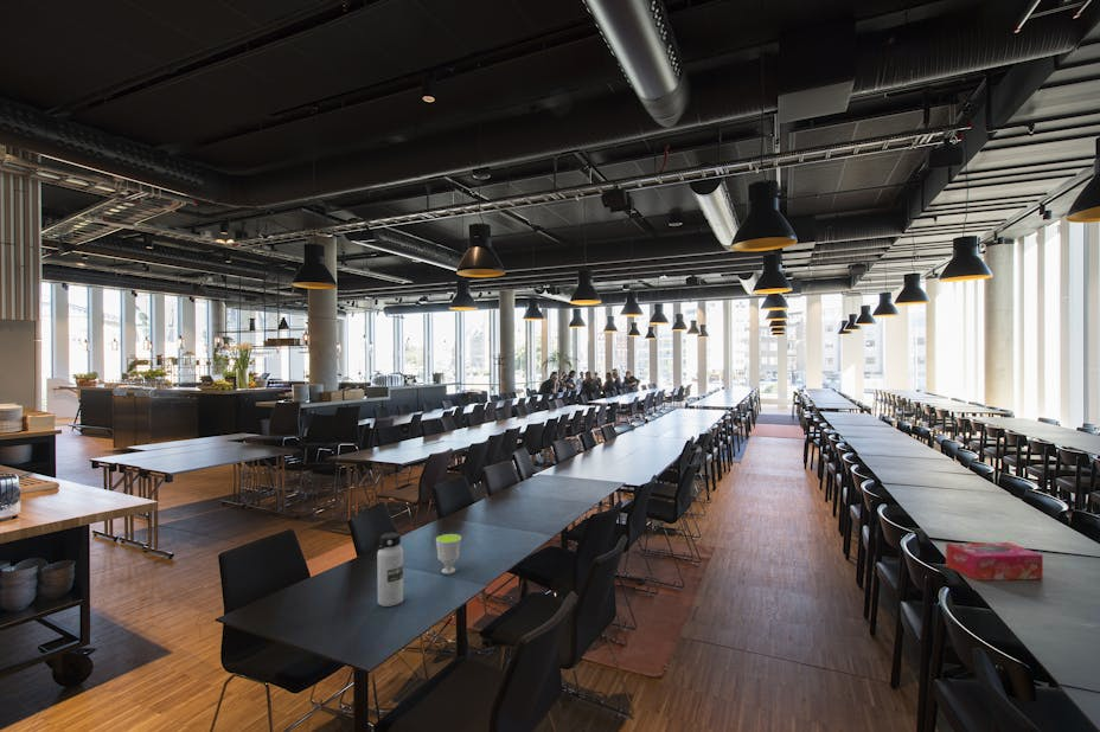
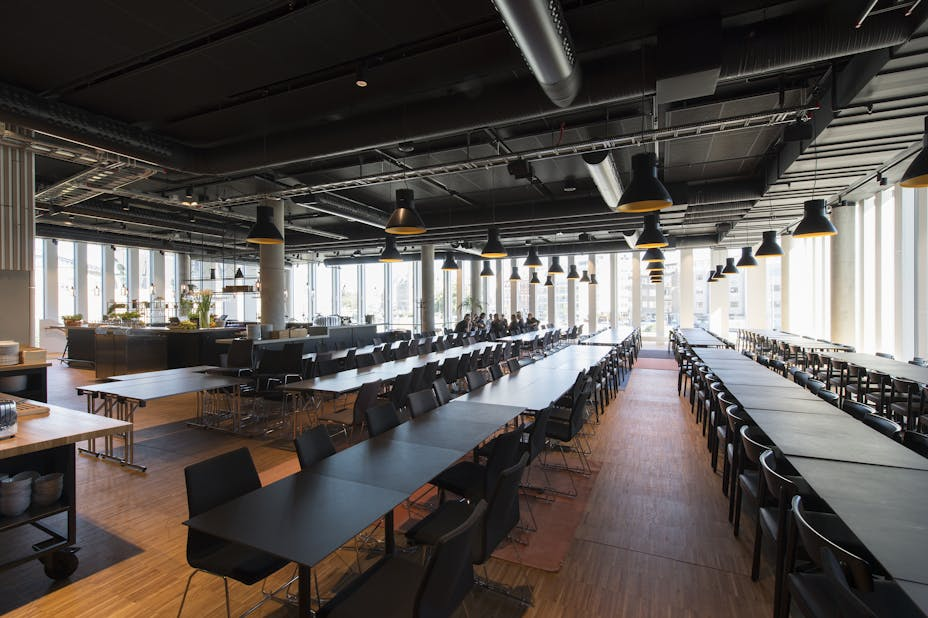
- tissue box [945,541,1044,582]
- water bottle [376,532,404,608]
- cup [435,533,462,574]
